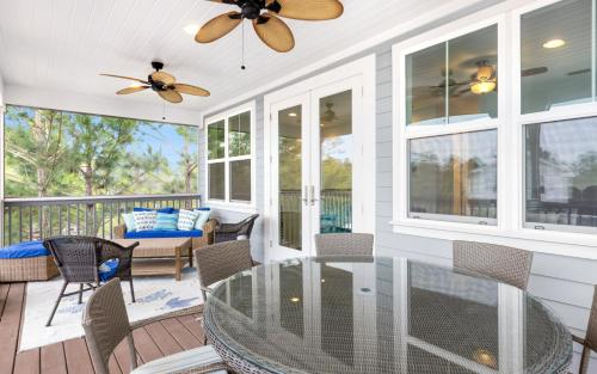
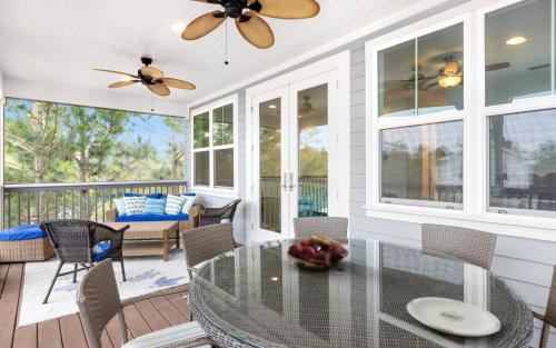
+ plate [406,296,503,338]
+ fruit basket [286,235,349,271]
